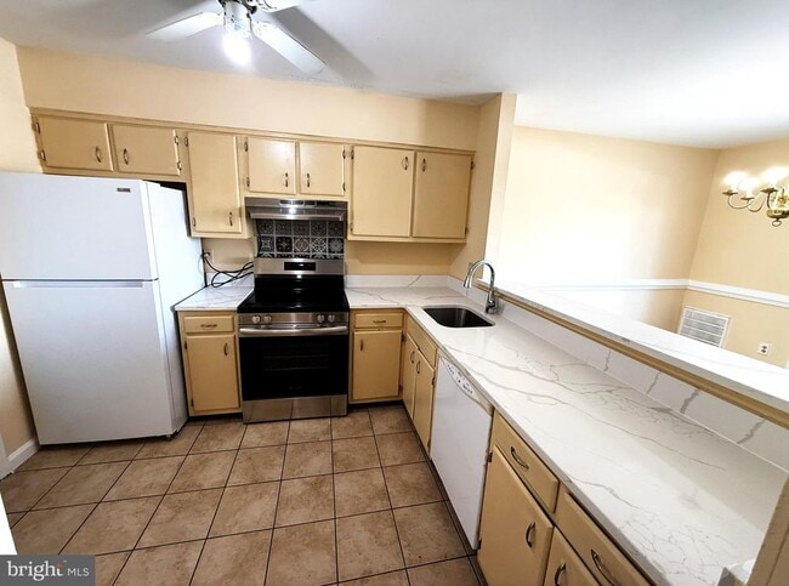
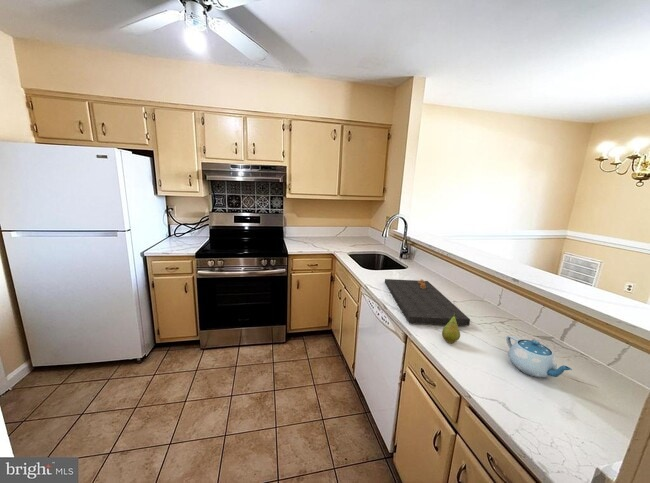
+ chinaware [505,335,573,379]
+ fruit [441,312,461,344]
+ cutting board [384,278,471,327]
